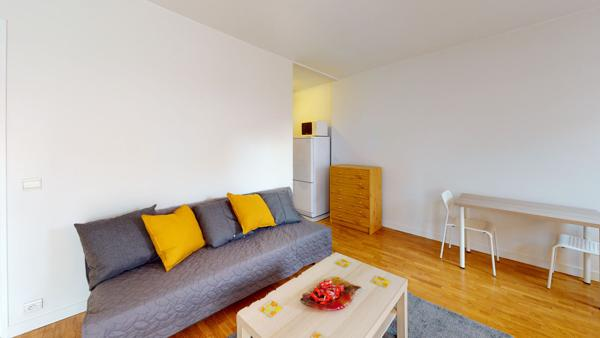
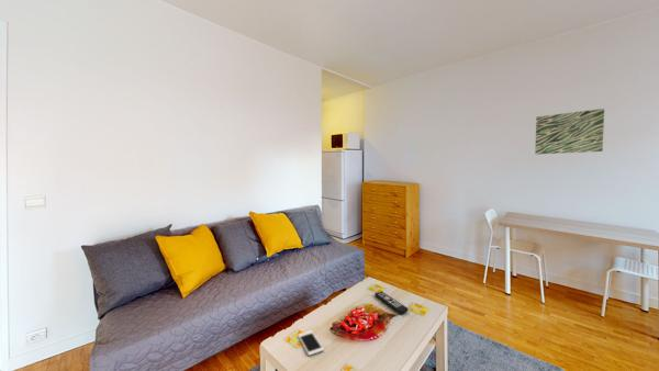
+ cell phone [297,329,325,357]
+ wall art [534,108,605,156]
+ remote control [373,291,409,315]
